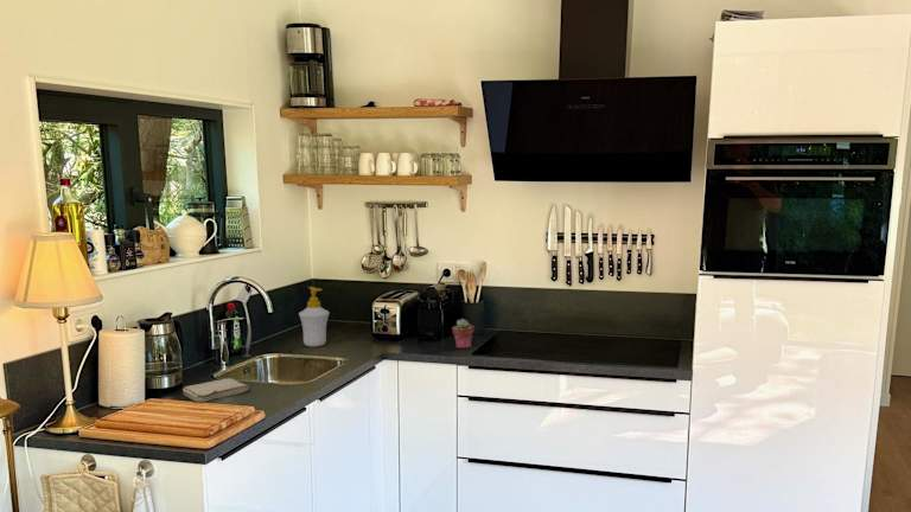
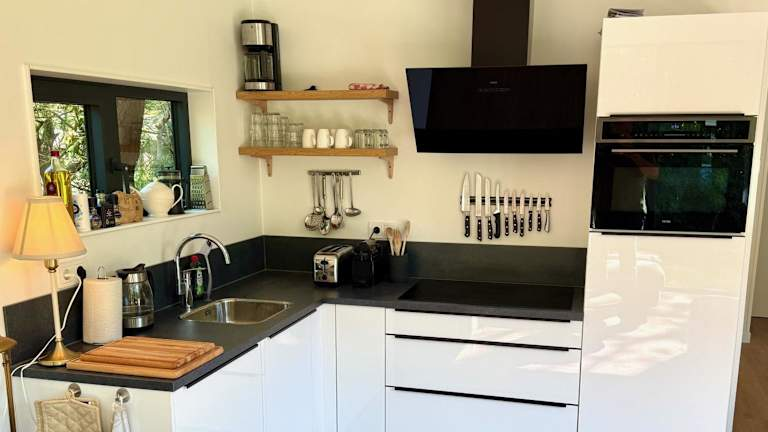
- soap bottle [298,286,331,347]
- washcloth [181,377,249,403]
- potted succulent [451,318,476,350]
